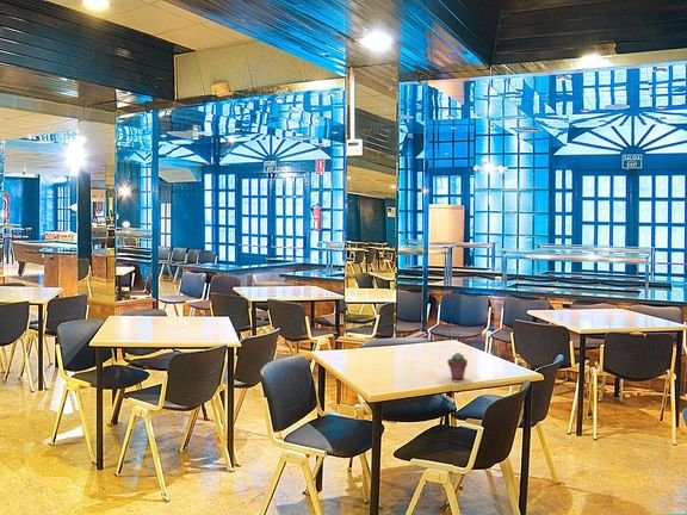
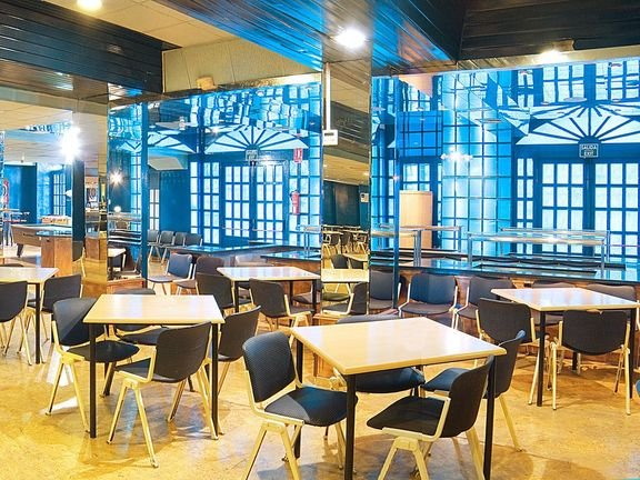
- potted succulent [446,352,469,380]
